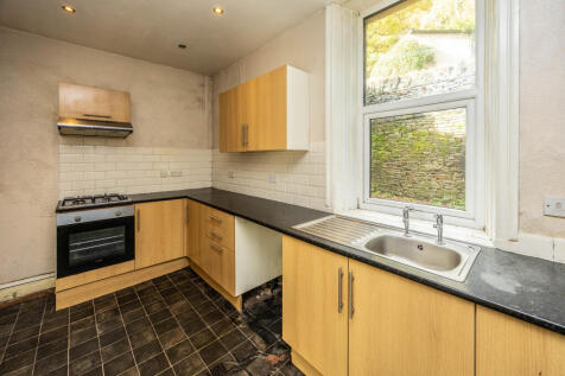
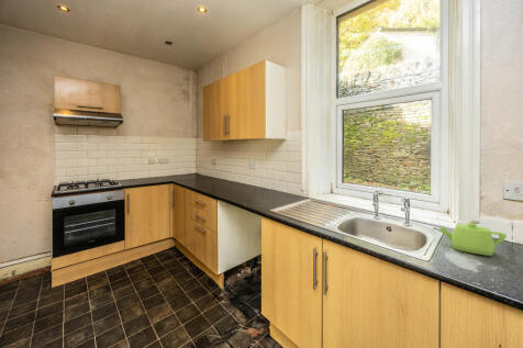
+ teapot [437,222,508,257]
